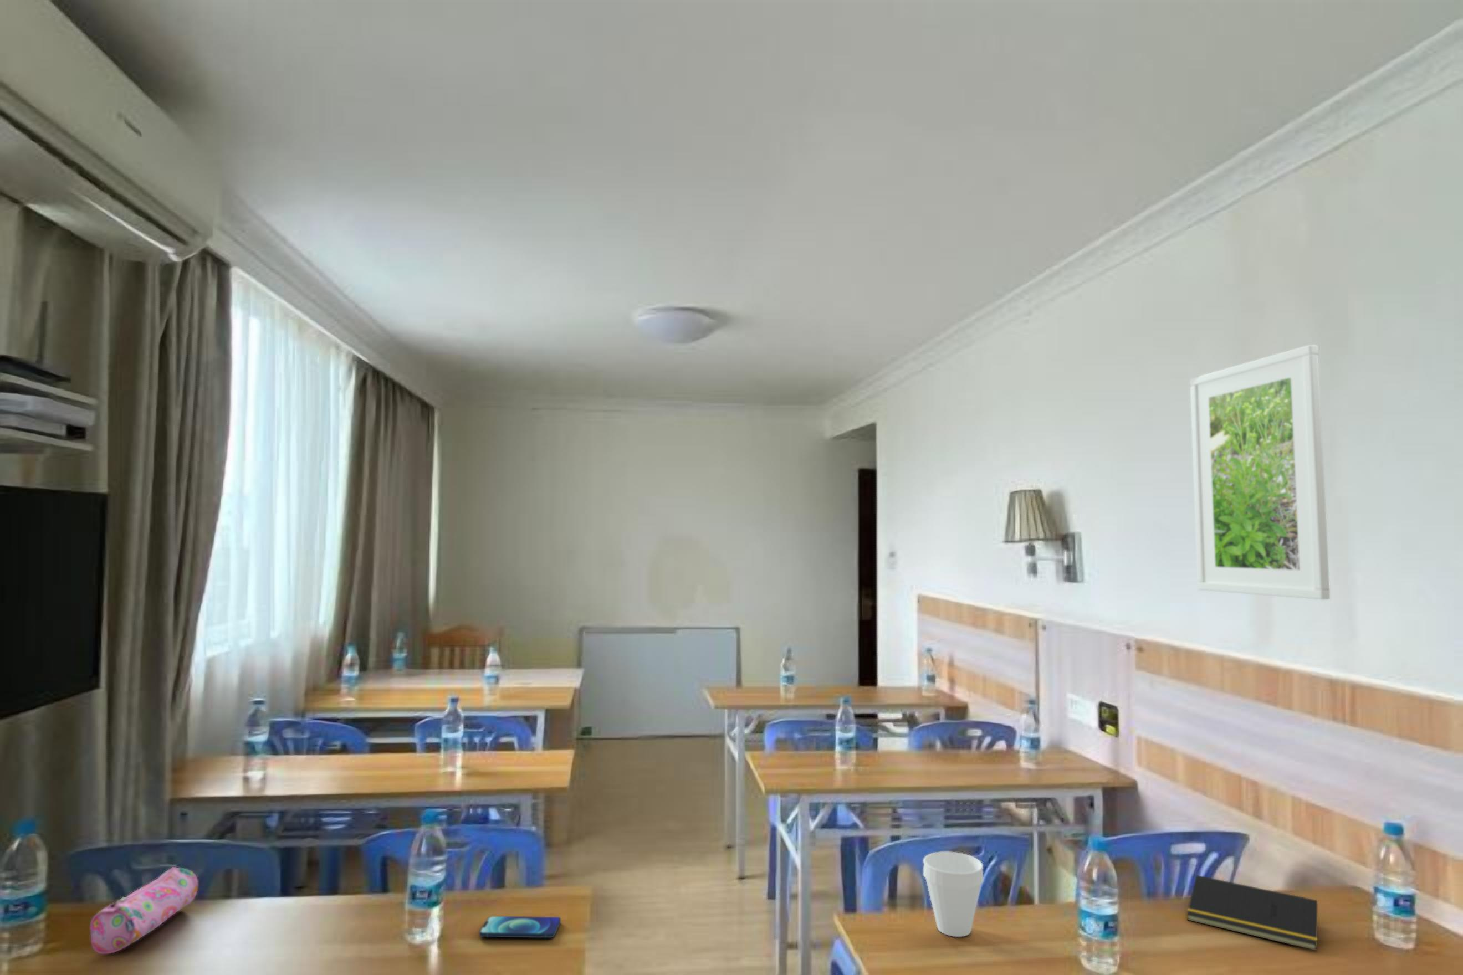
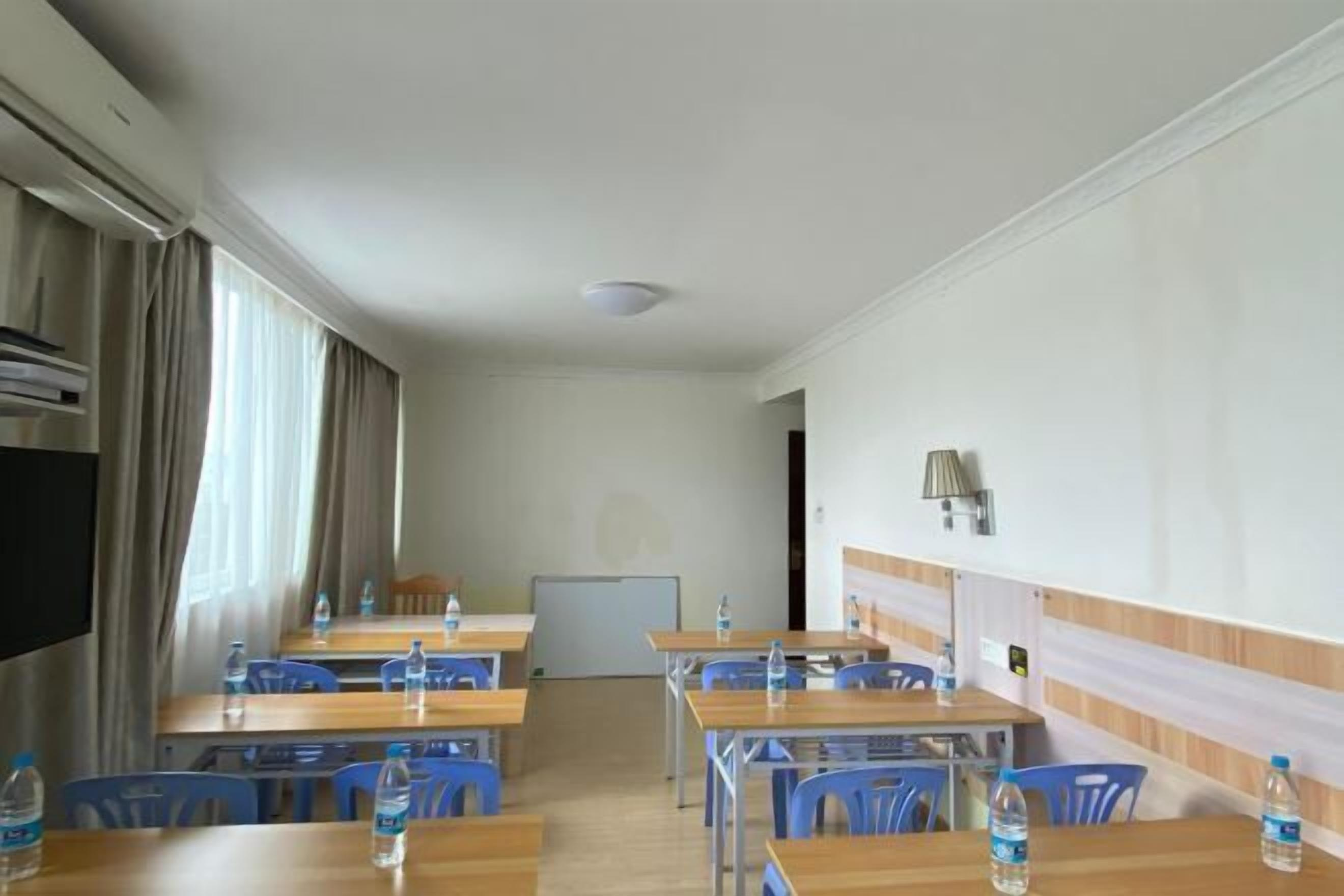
- pencil case [89,866,198,954]
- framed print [1190,344,1330,600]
- notepad [1187,875,1318,951]
- smartphone [479,916,562,938]
- cup [923,851,984,937]
